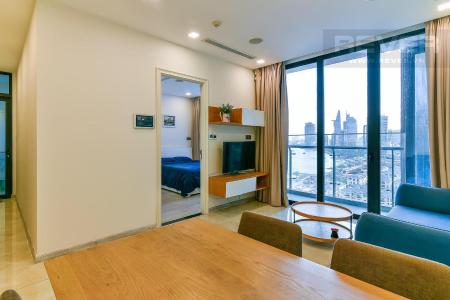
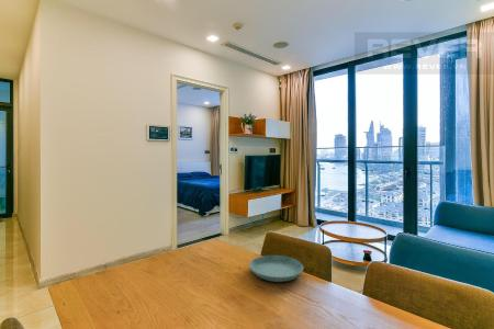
+ saucer [248,254,304,283]
